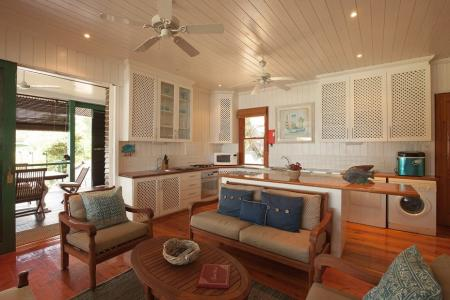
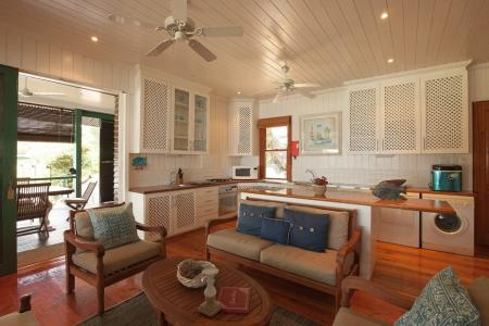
+ candle holder [197,266,224,318]
